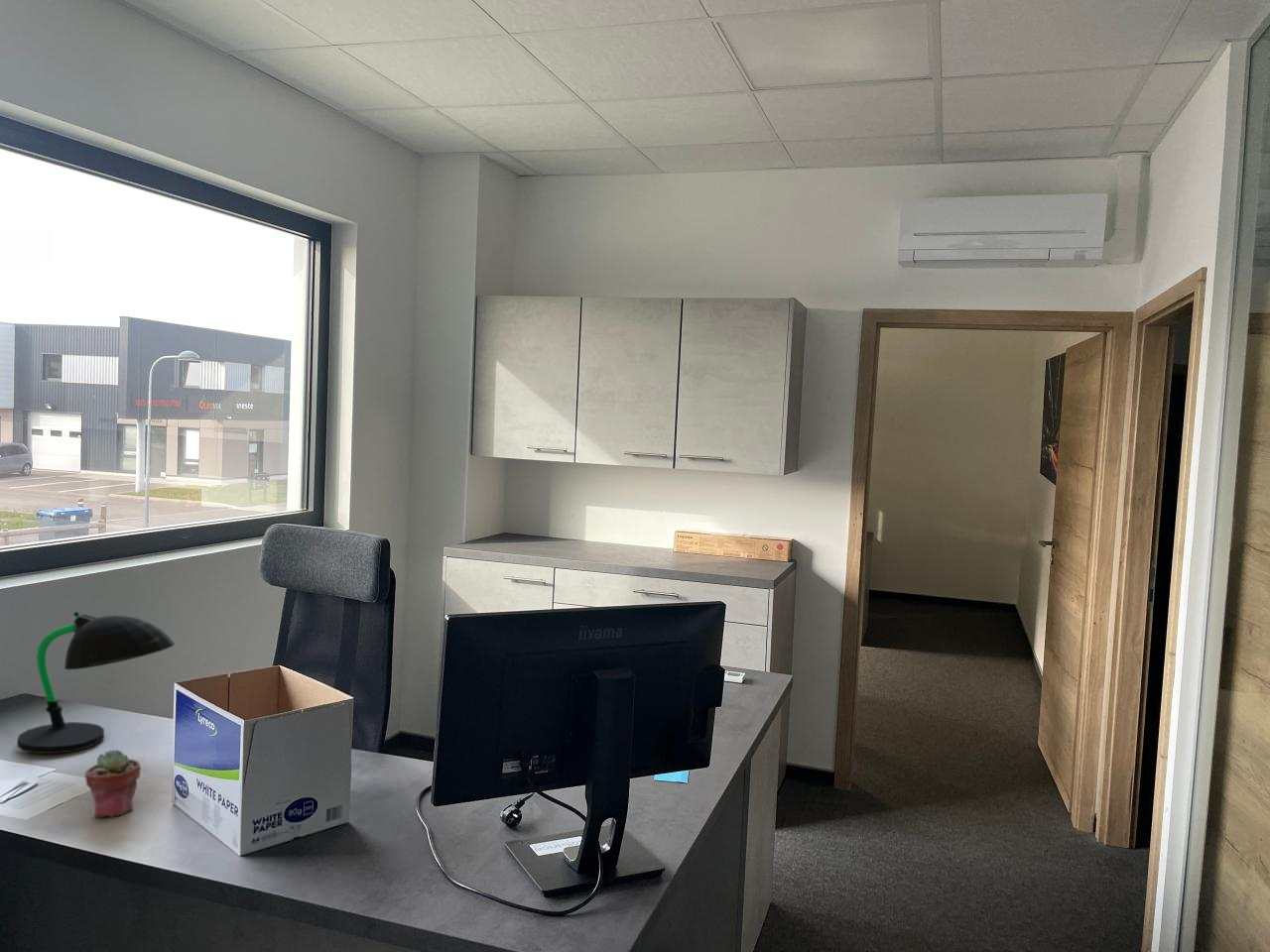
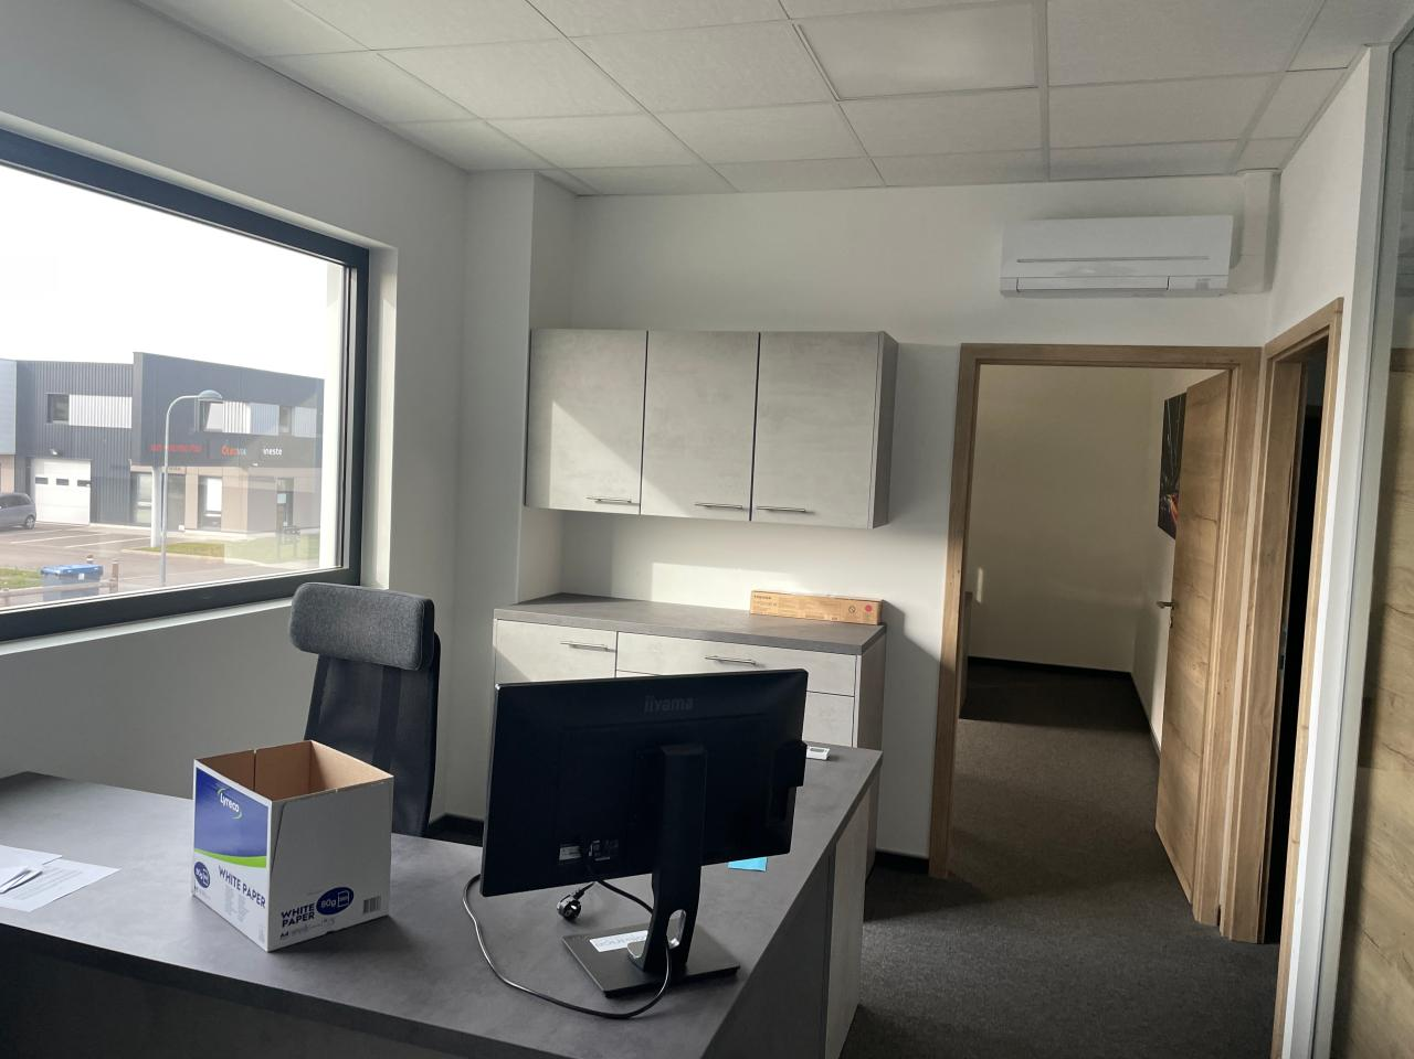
- desk lamp [16,611,176,755]
- potted succulent [84,749,142,819]
